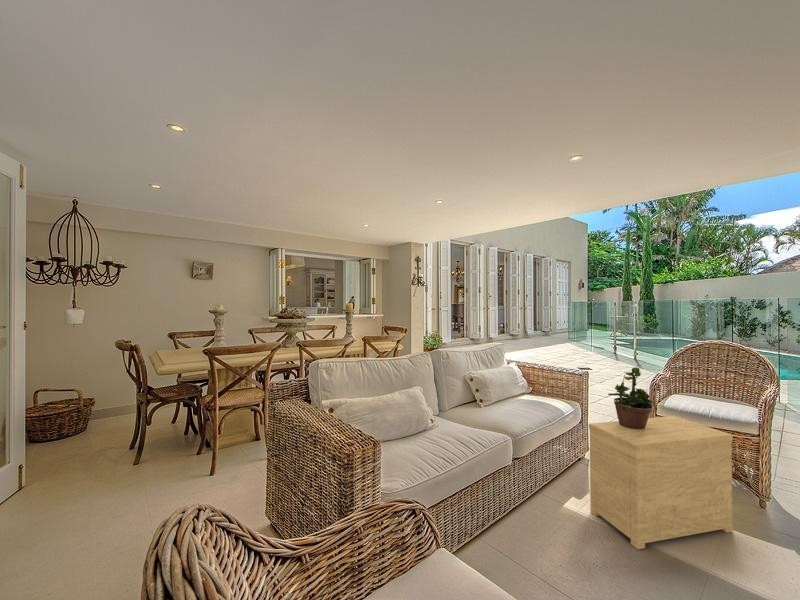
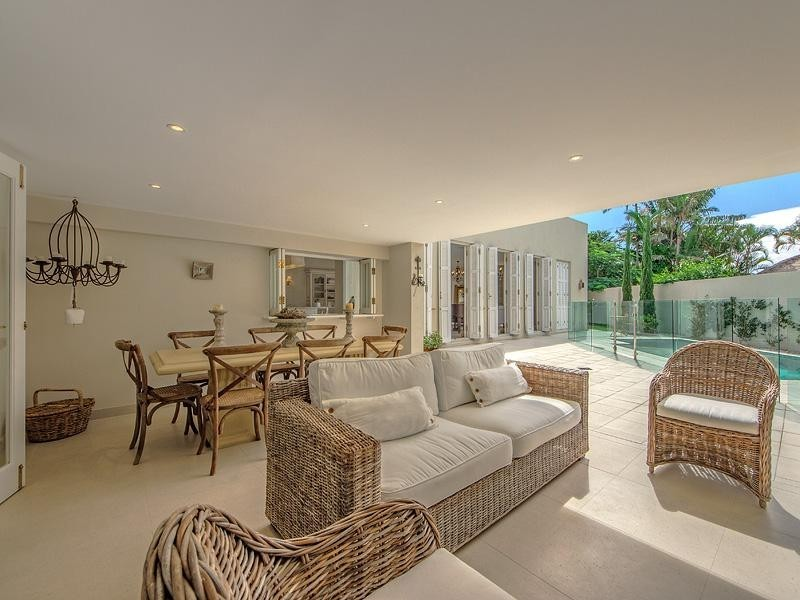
- side table [588,415,734,550]
- potted plant [607,363,655,429]
